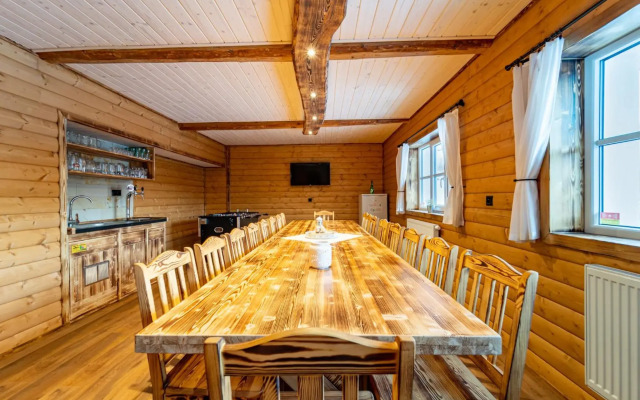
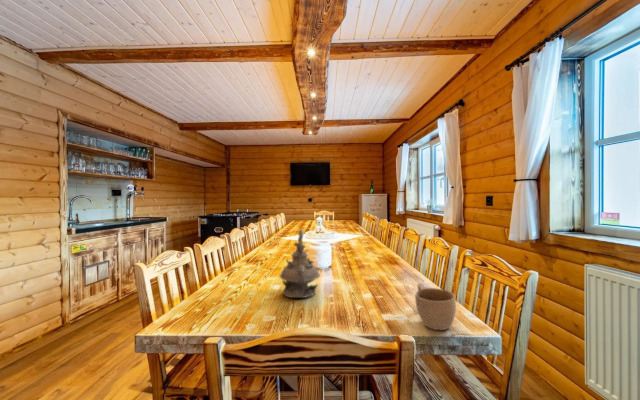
+ cup [414,282,457,331]
+ teapot [279,228,321,299]
